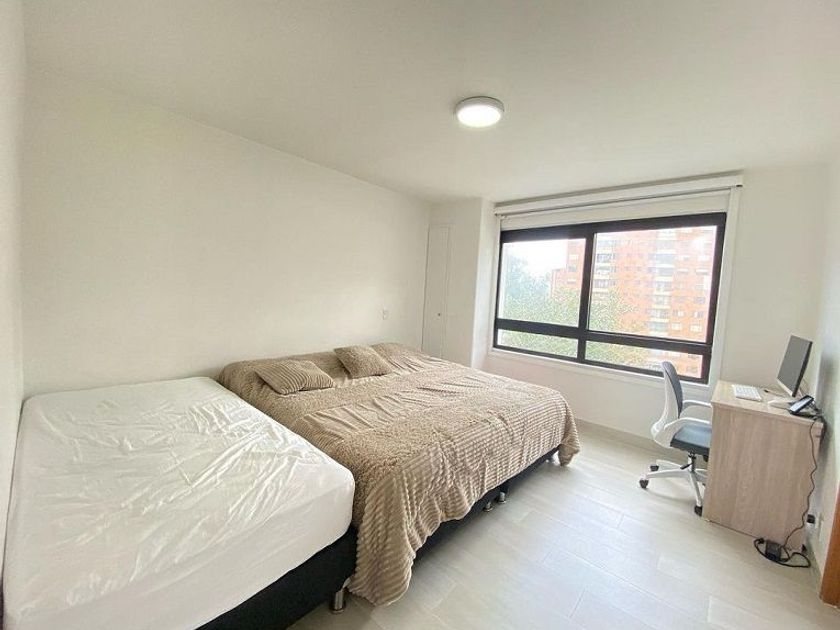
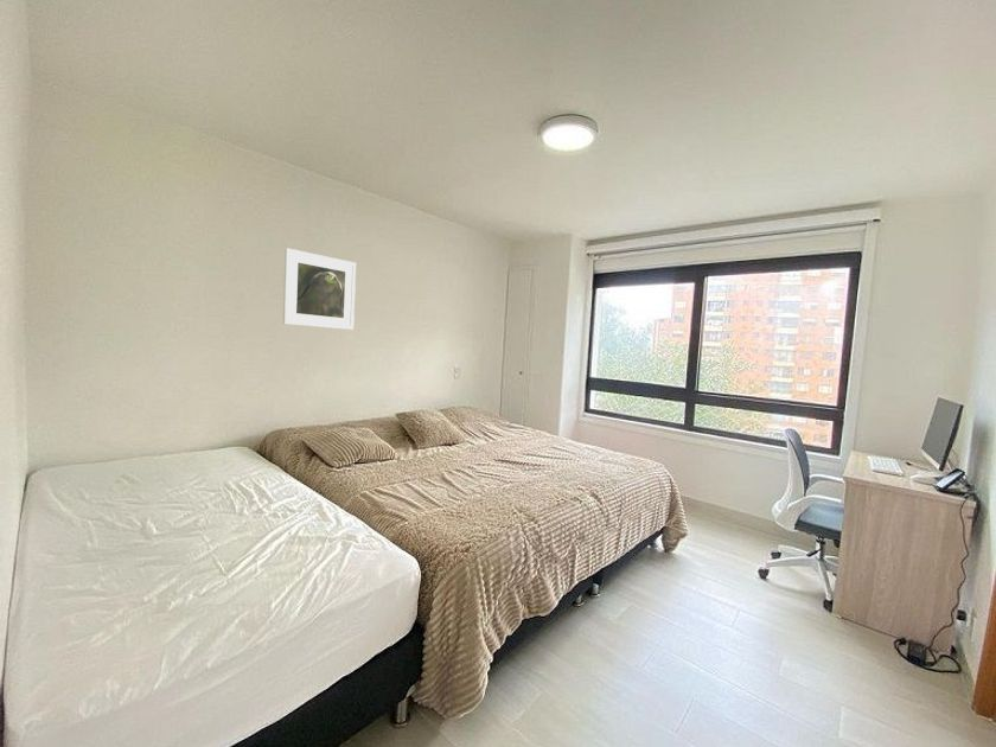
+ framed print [282,247,357,331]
